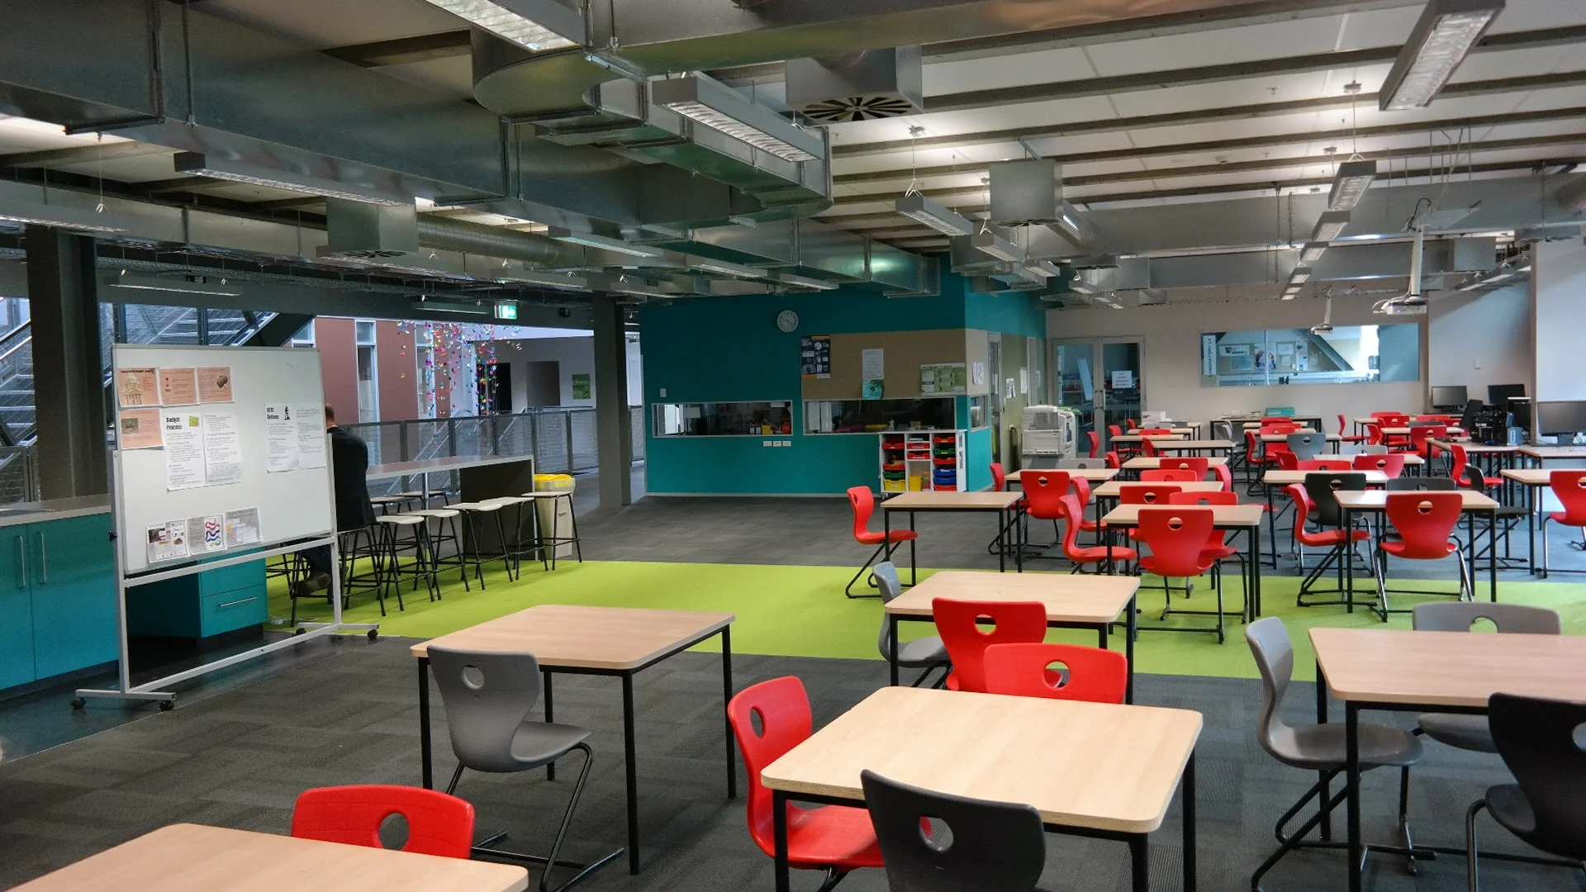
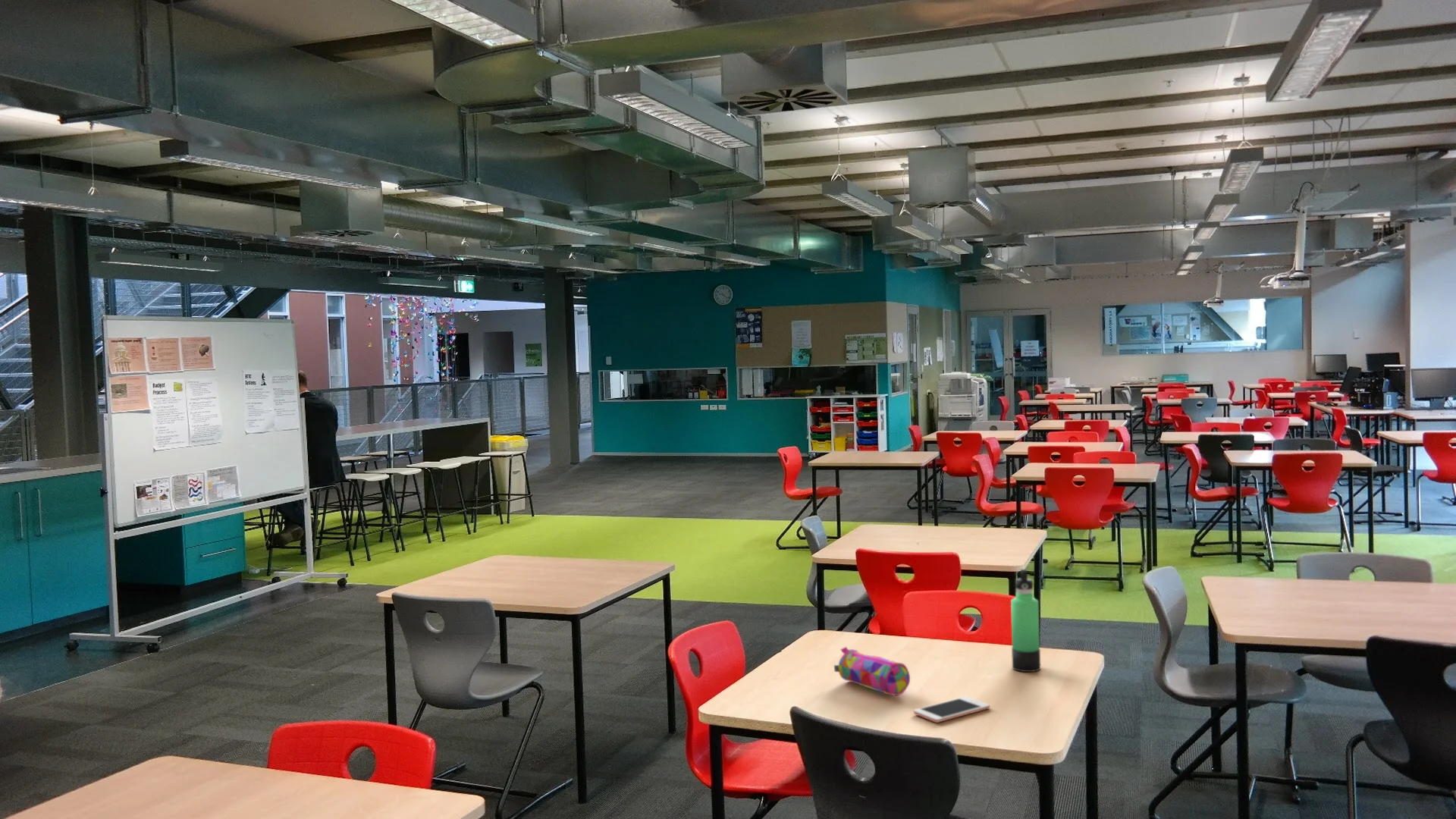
+ thermos bottle [1010,569,1041,673]
+ pencil case [833,646,911,696]
+ cell phone [913,696,991,723]
